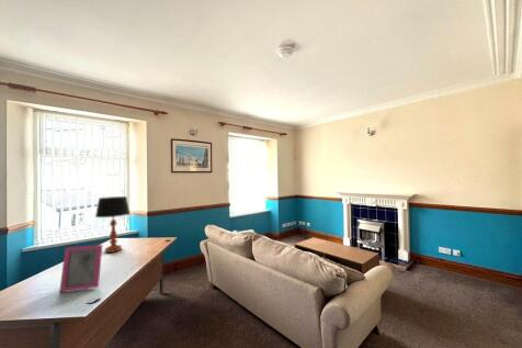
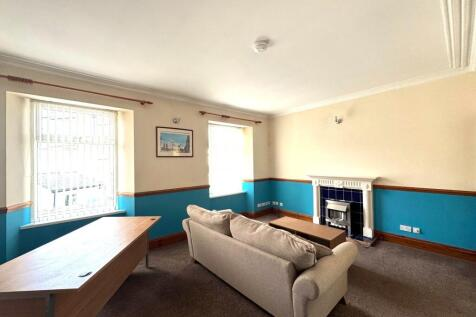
- picture frame [58,244,103,294]
- table lamp [94,195,132,254]
